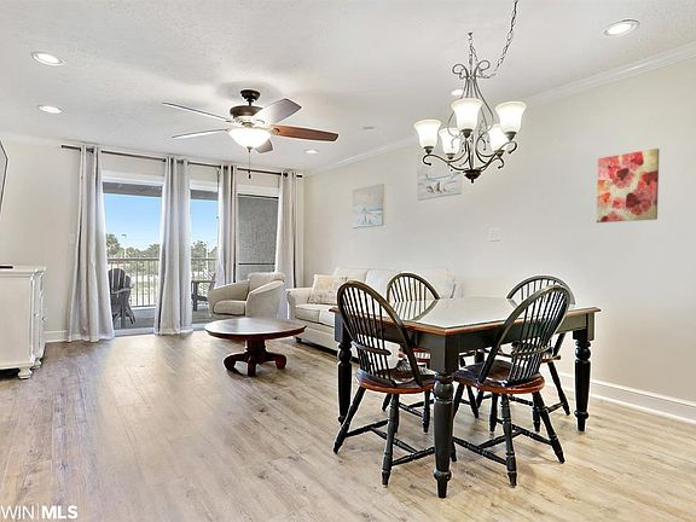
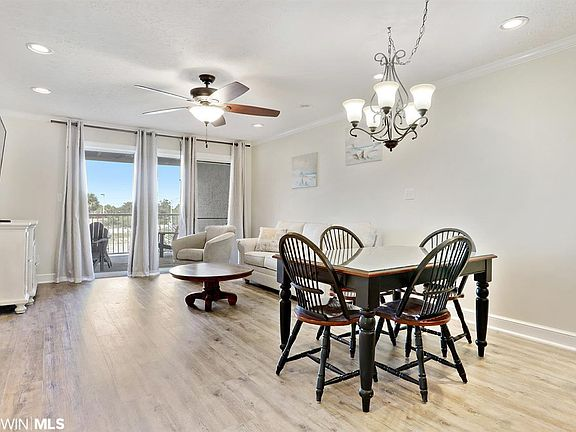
- wall art [596,147,660,224]
